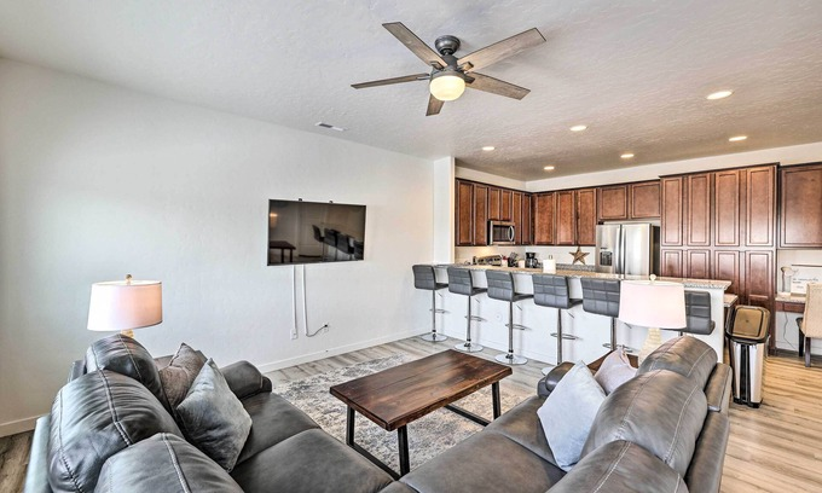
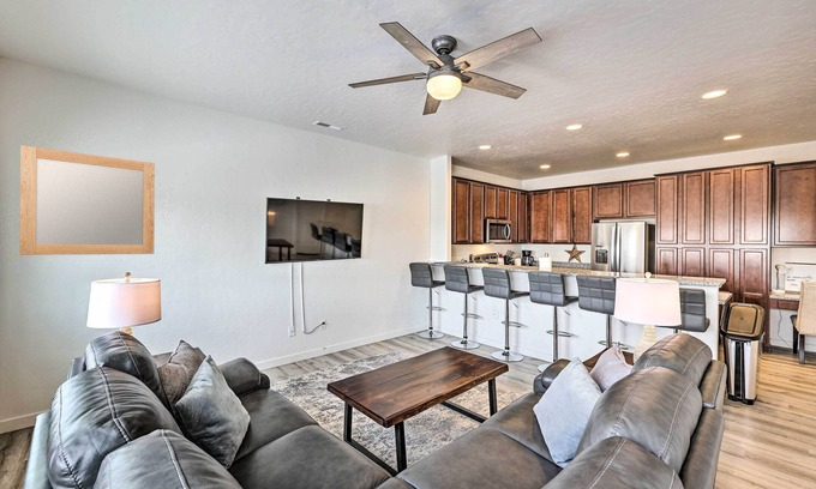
+ home mirror [18,144,156,256]
